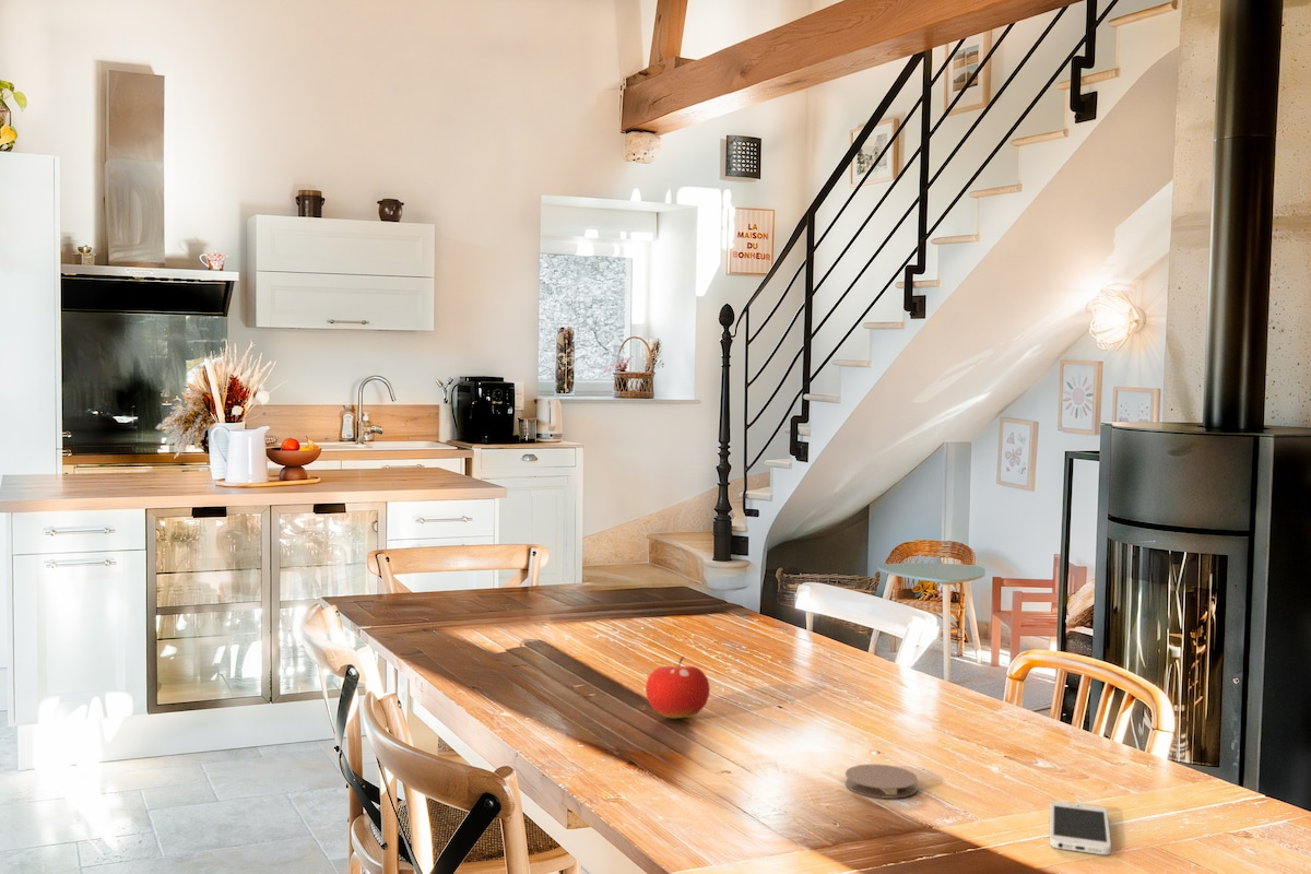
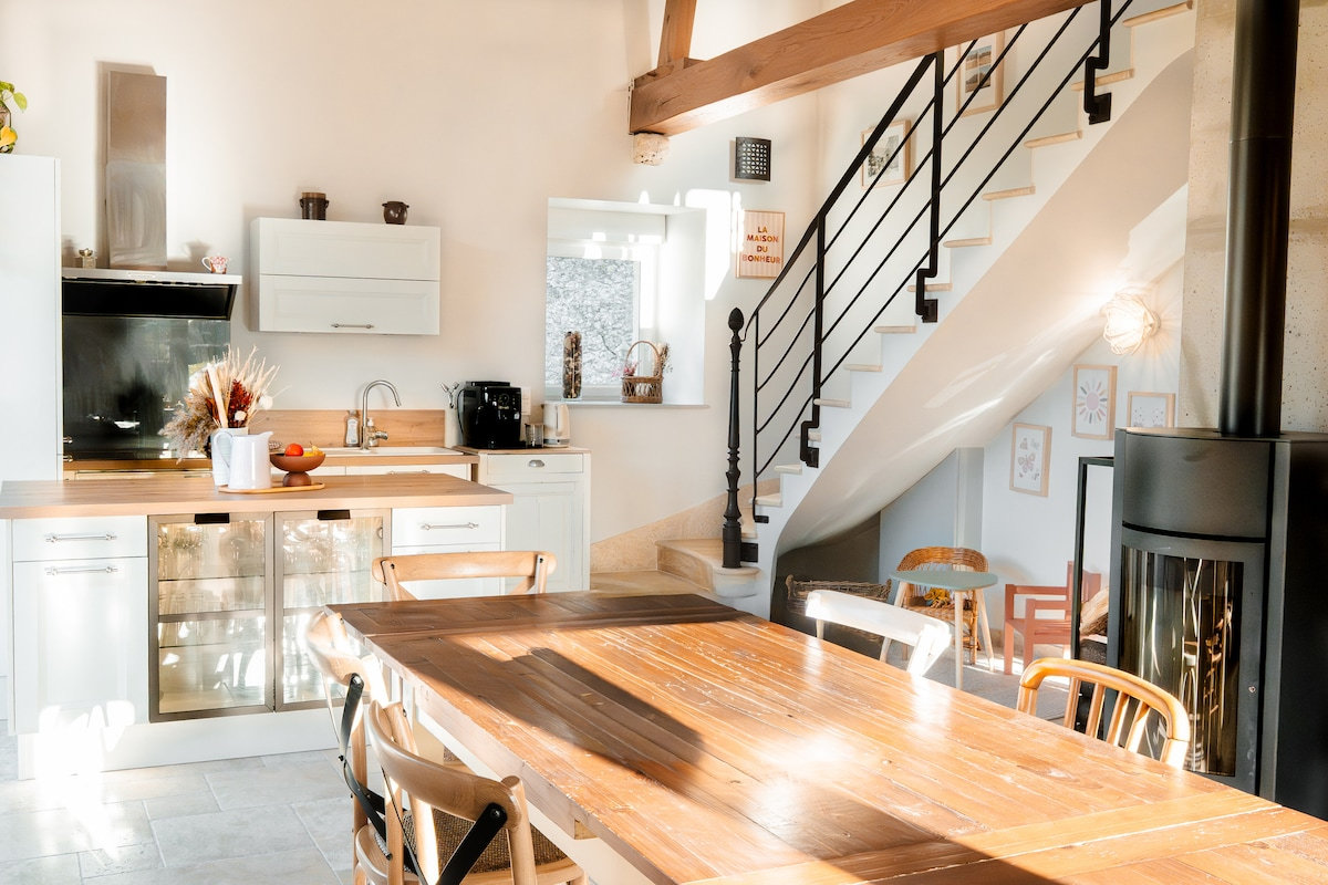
- fruit [645,656,711,720]
- coaster [843,764,919,800]
- smartphone [1049,801,1112,855]
